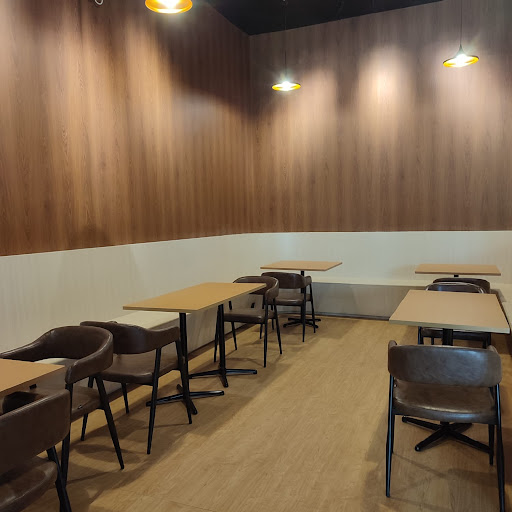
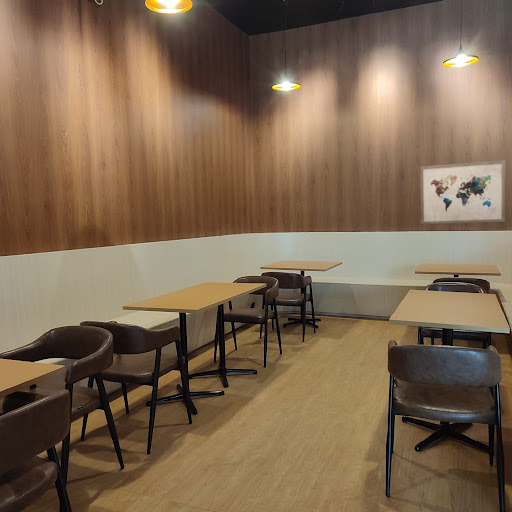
+ wall art [419,159,506,225]
